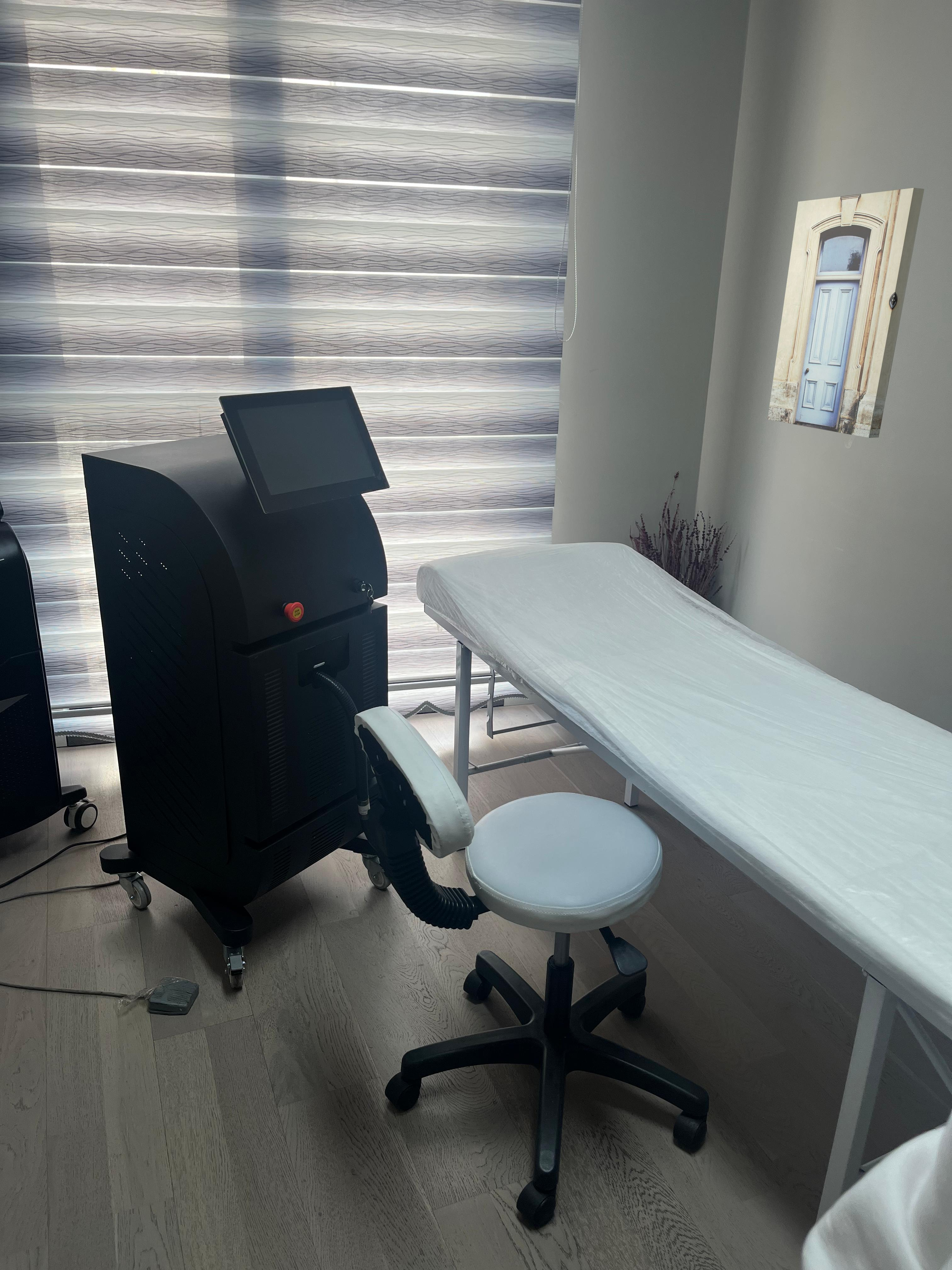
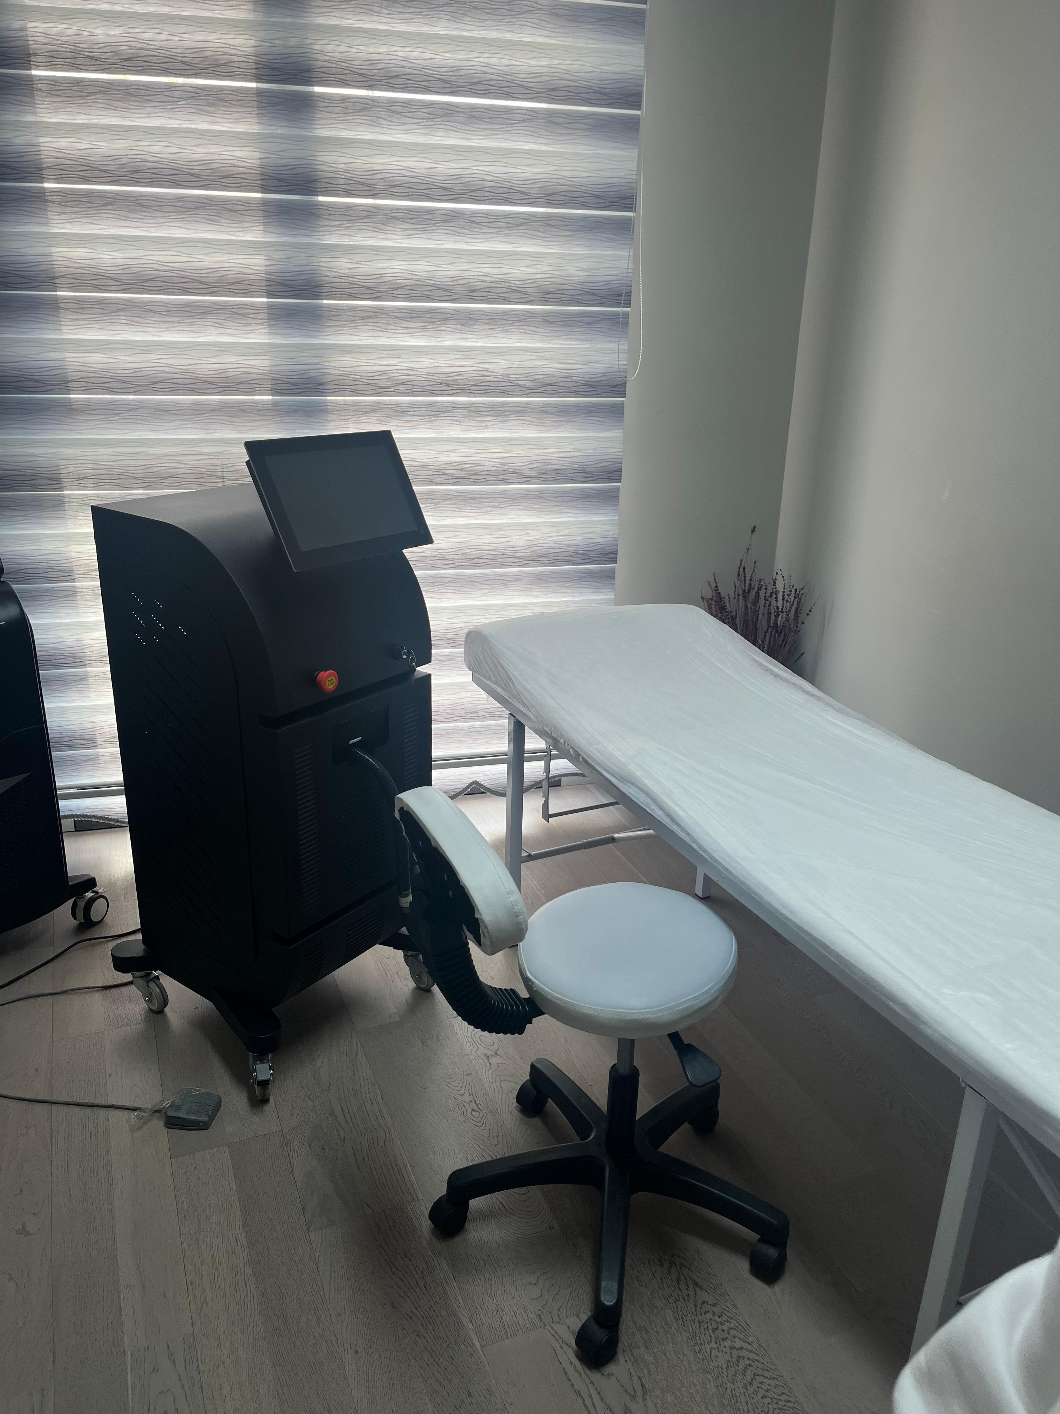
- wall art [767,187,925,438]
